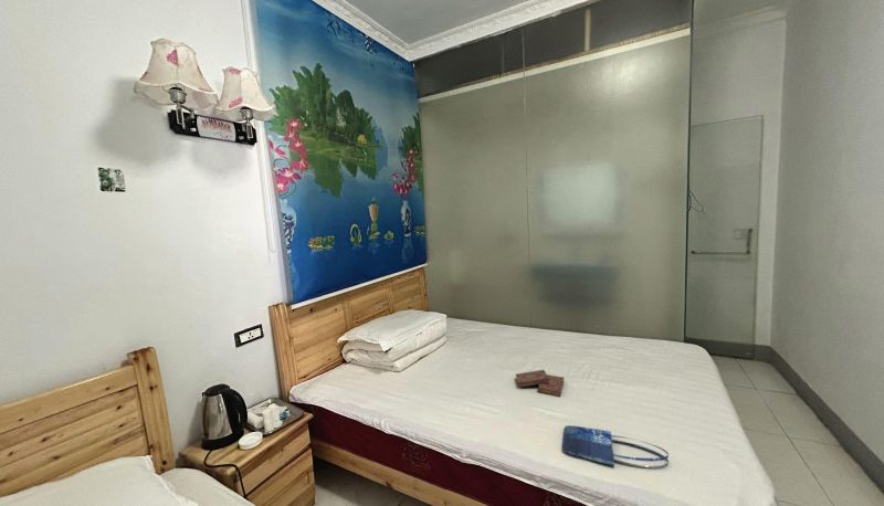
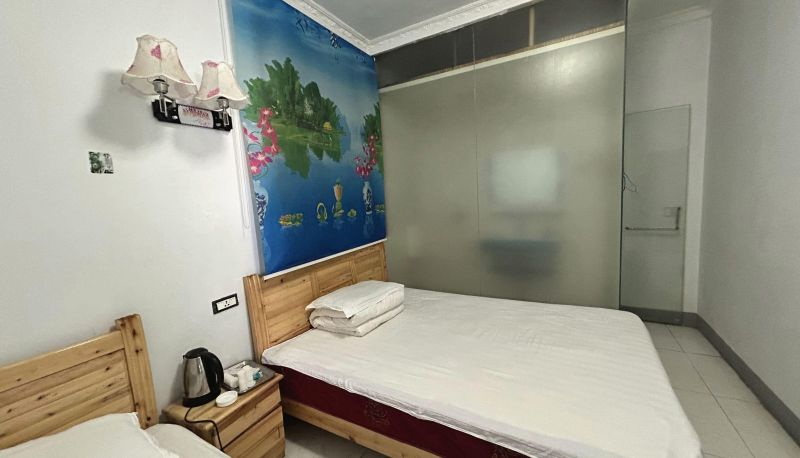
- shopping bag [561,424,670,468]
- book [515,369,565,398]
